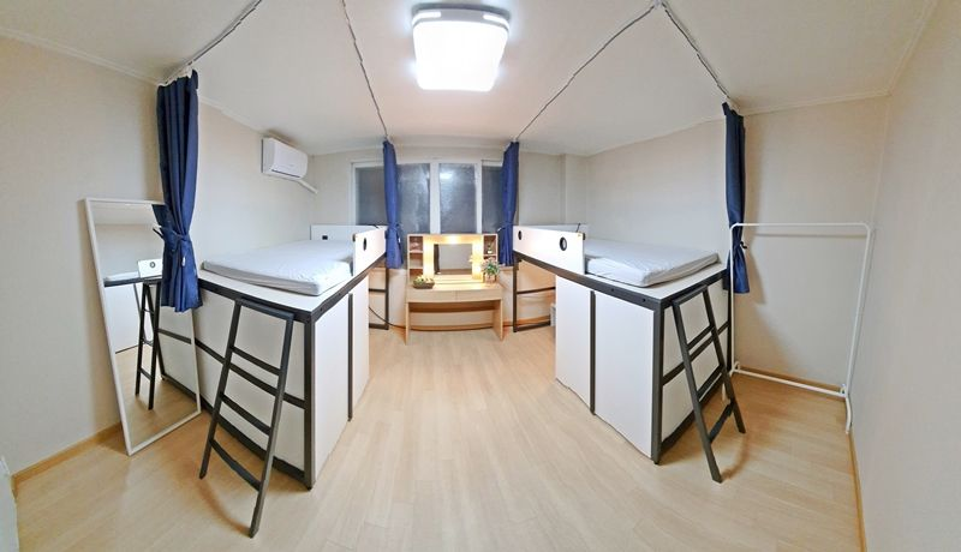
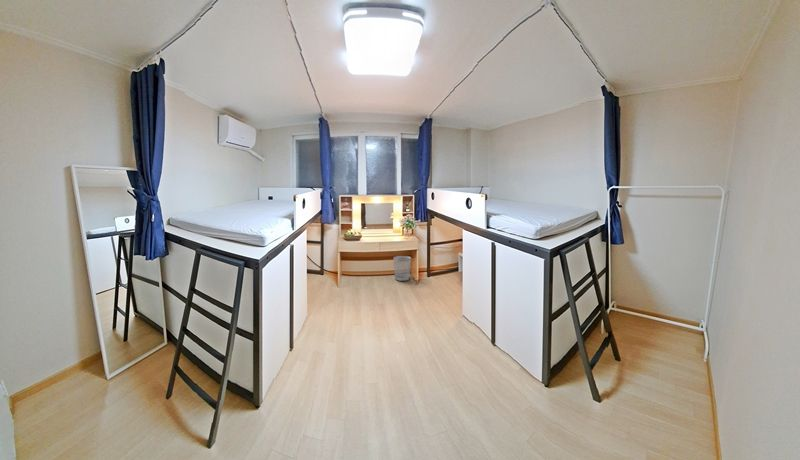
+ wastebasket [393,255,412,282]
